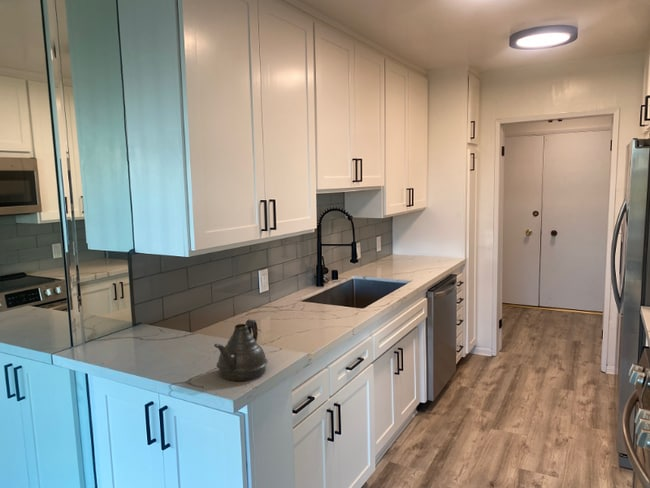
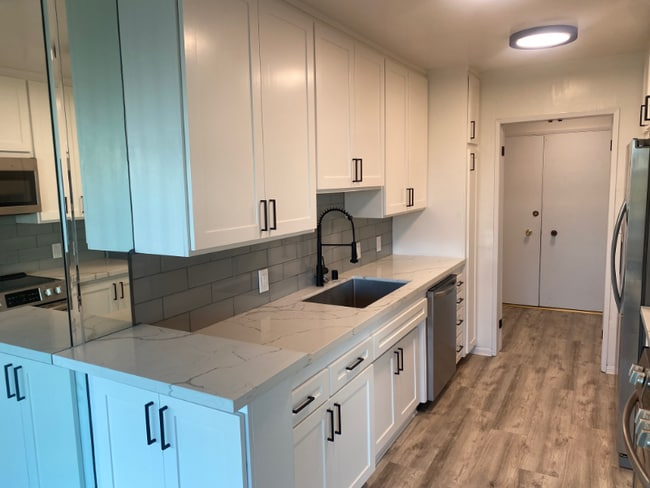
- teapot [213,319,269,382]
